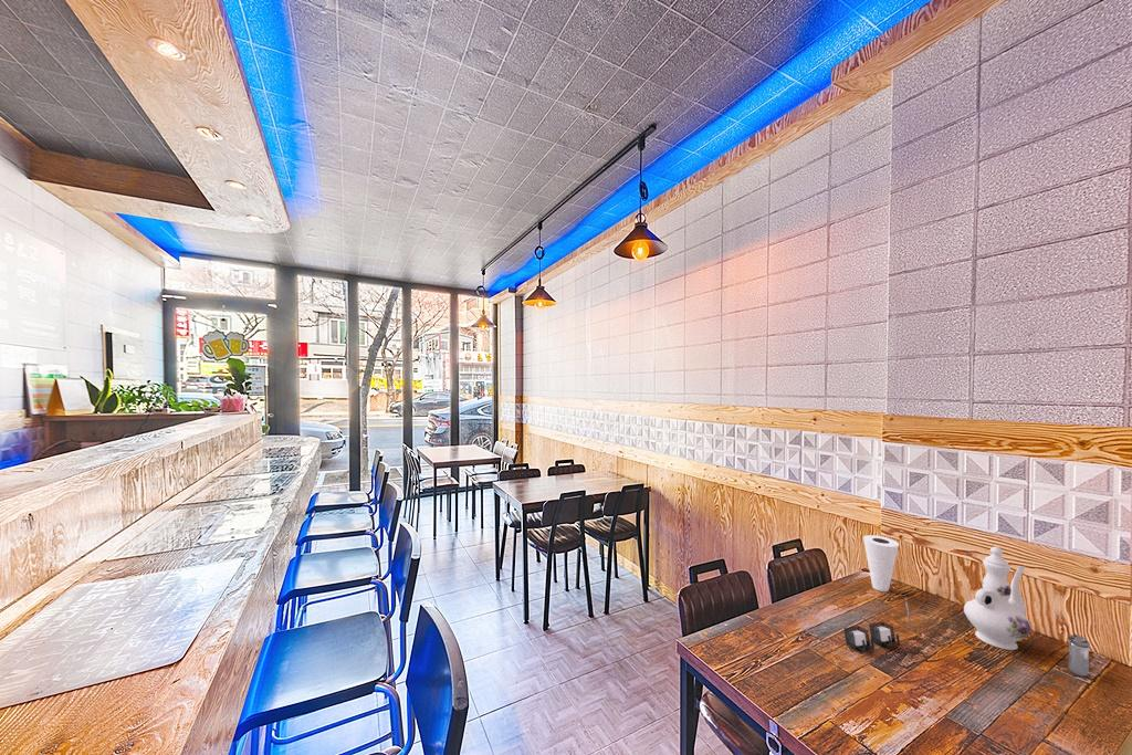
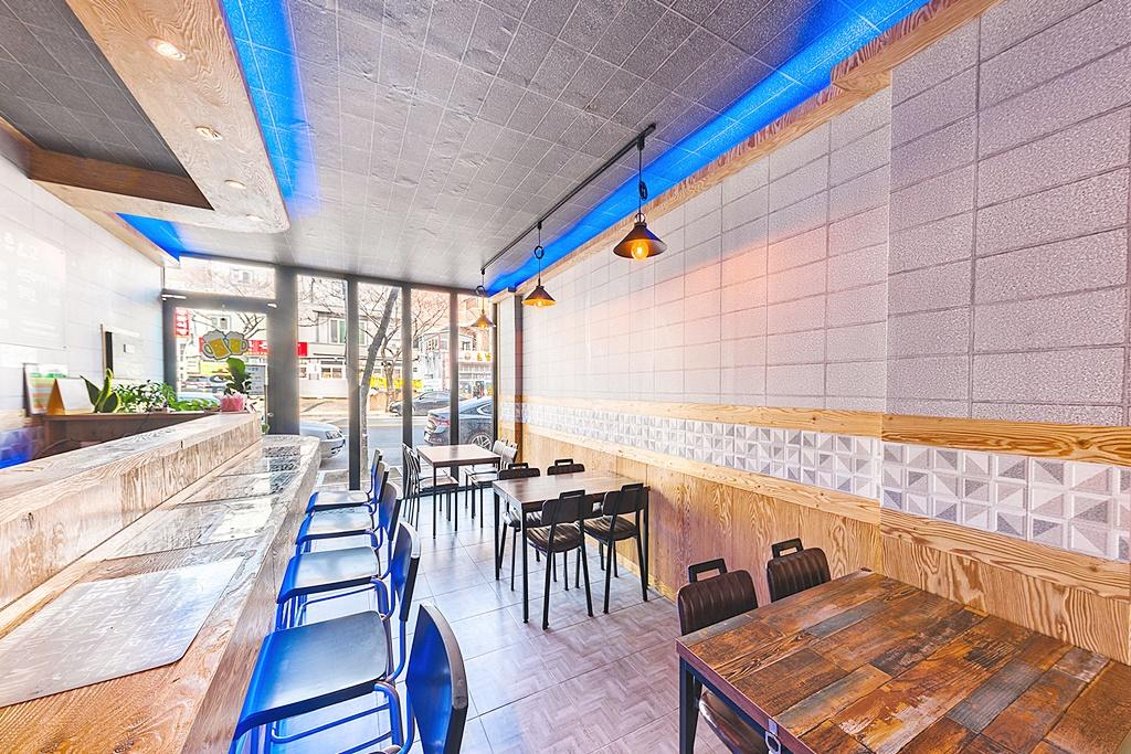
- chinaware [963,546,1033,651]
- napkin holder [842,597,913,653]
- shaker [1068,633,1091,678]
- cup [862,534,900,593]
